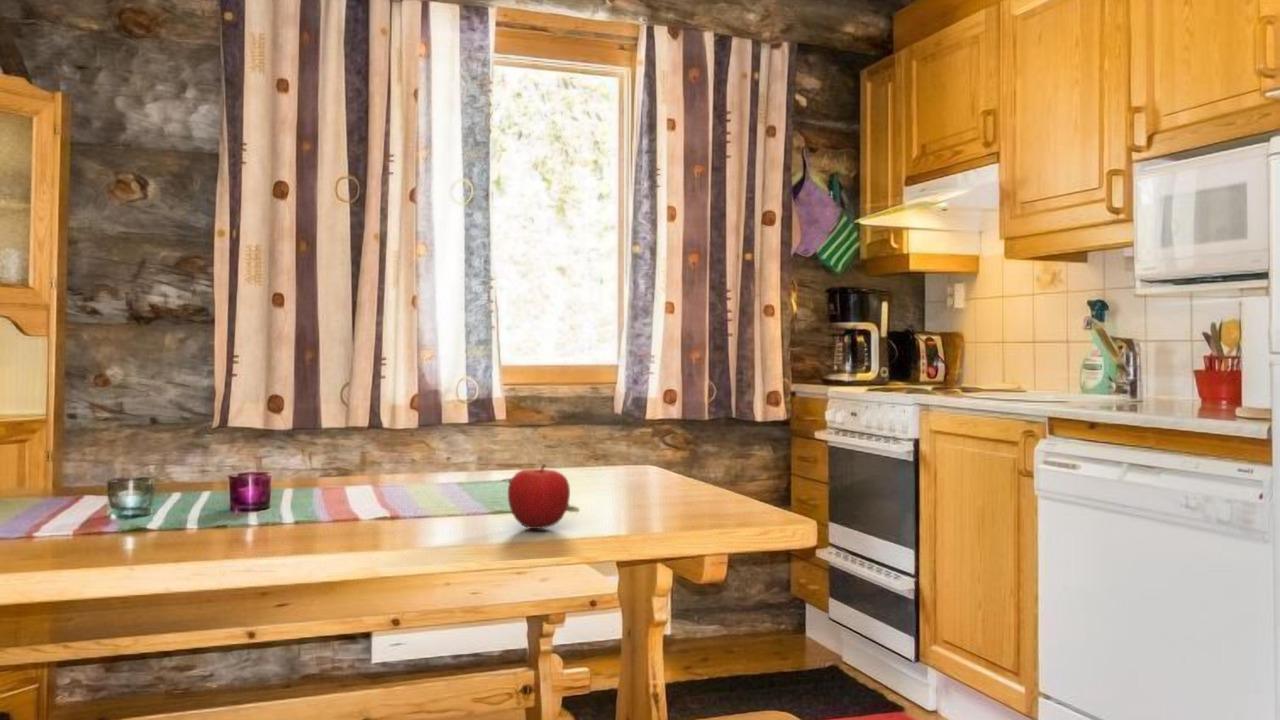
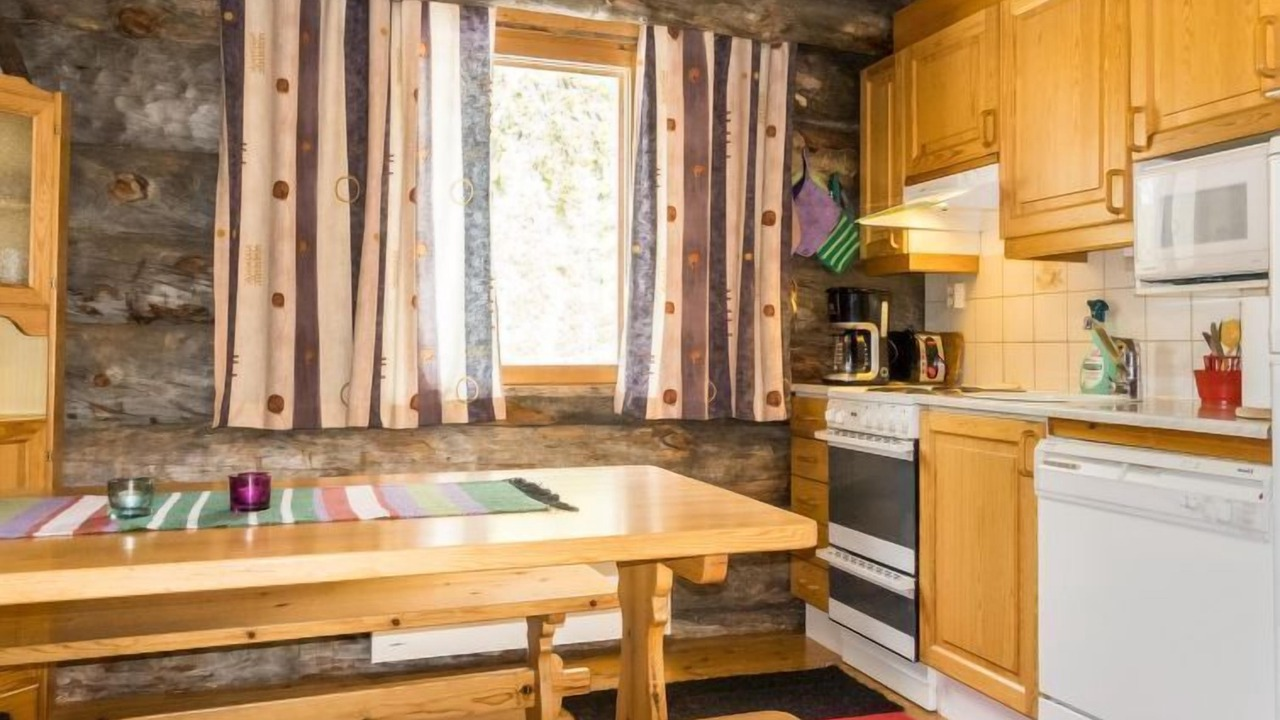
- fruit [507,463,571,530]
